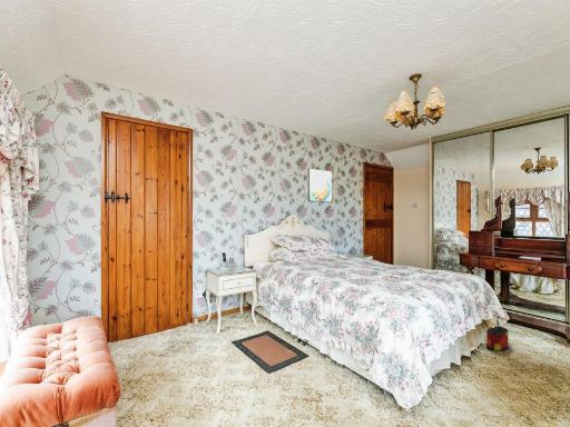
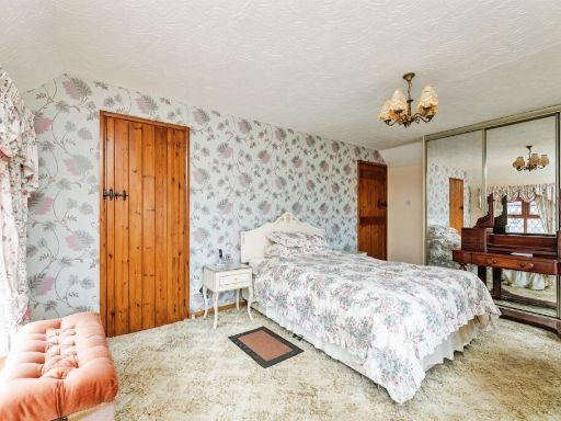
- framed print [307,167,333,203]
- bag [485,325,509,352]
